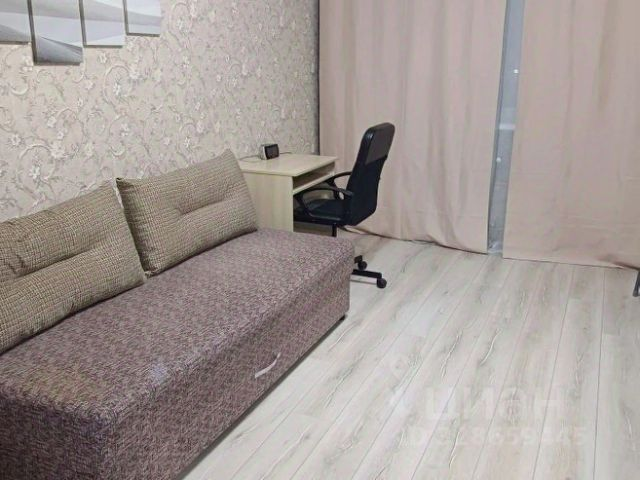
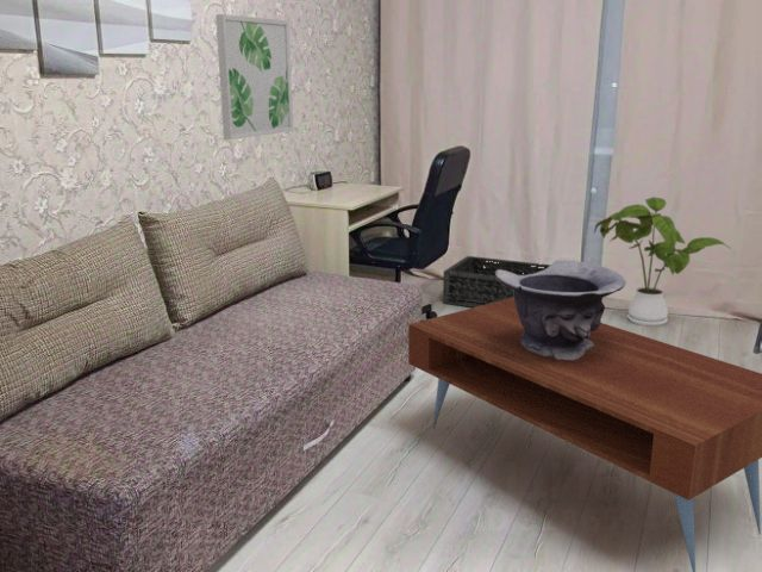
+ coffee table [407,298,762,572]
+ wall art [214,13,294,141]
+ house plant [593,195,730,328]
+ decorative bowl [495,259,627,360]
+ basket [442,255,551,309]
